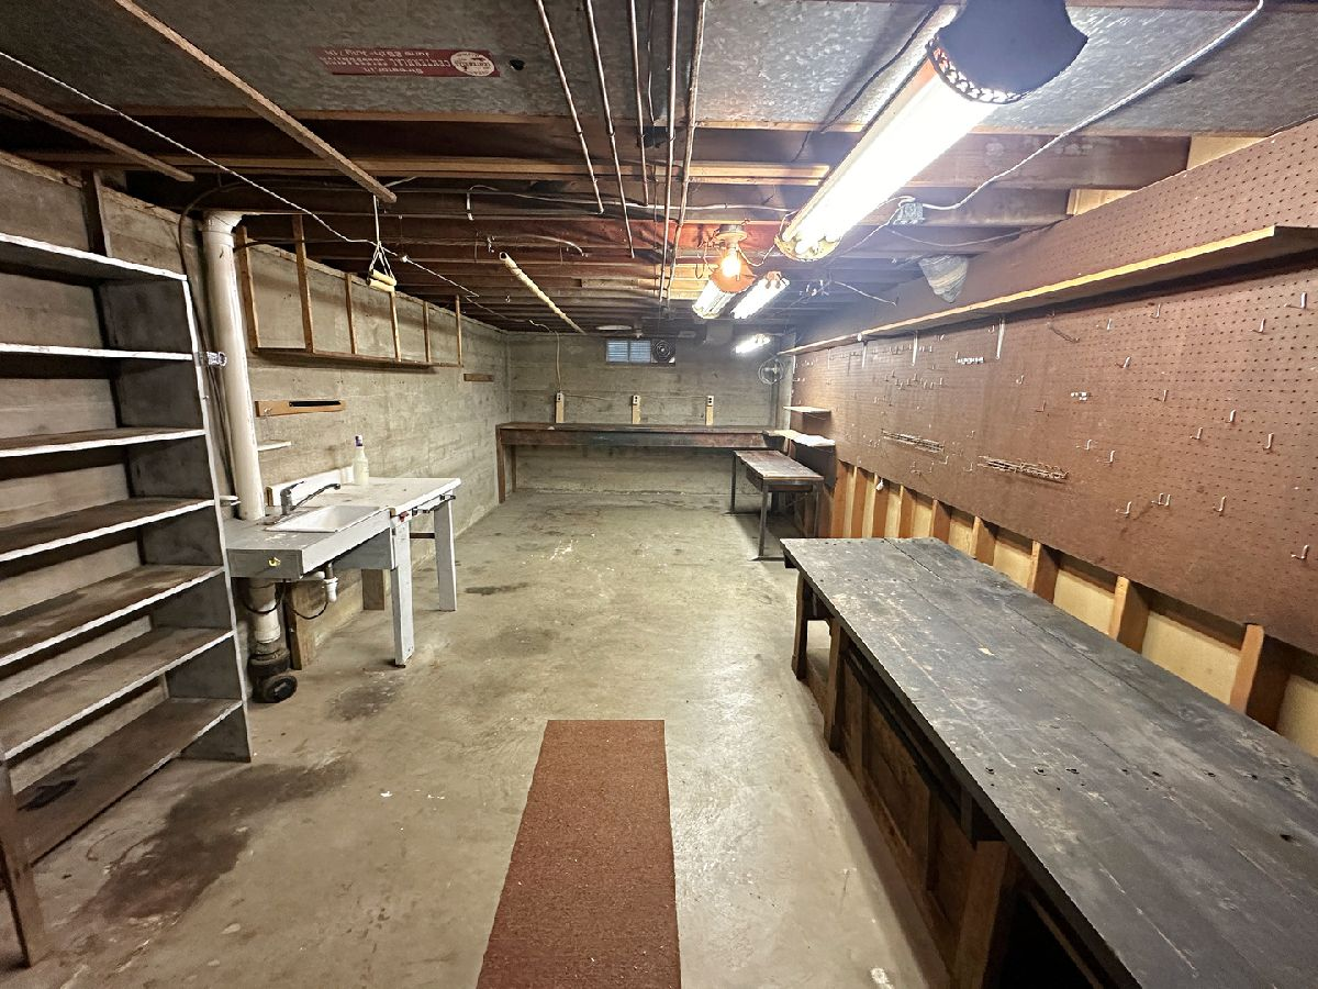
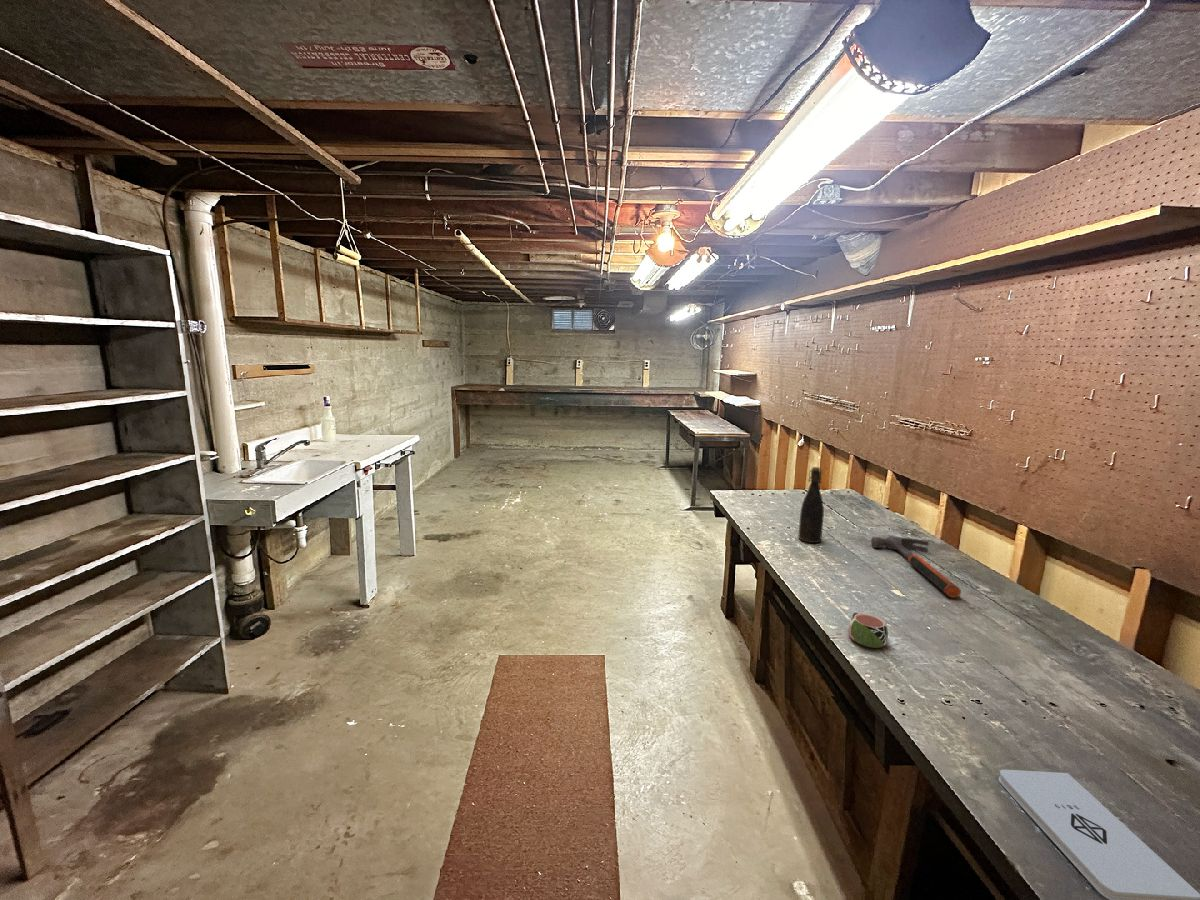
+ notepad [998,769,1200,900]
+ bottle [797,466,825,544]
+ hammer [870,535,962,599]
+ mug [847,612,889,649]
